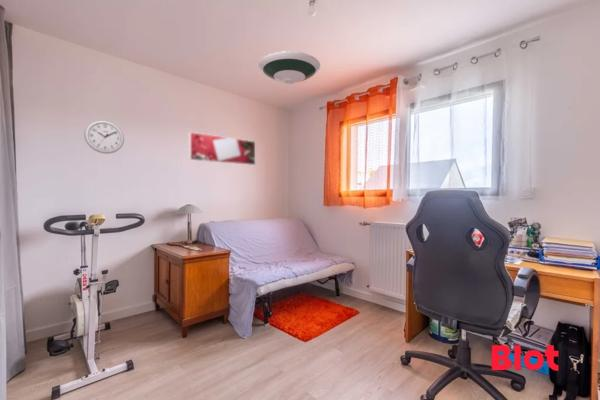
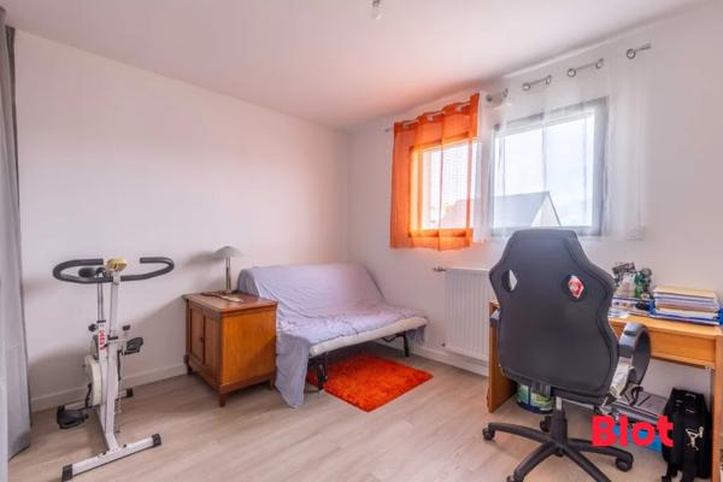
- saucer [257,50,321,85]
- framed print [188,131,256,166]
- wall clock [83,119,125,155]
